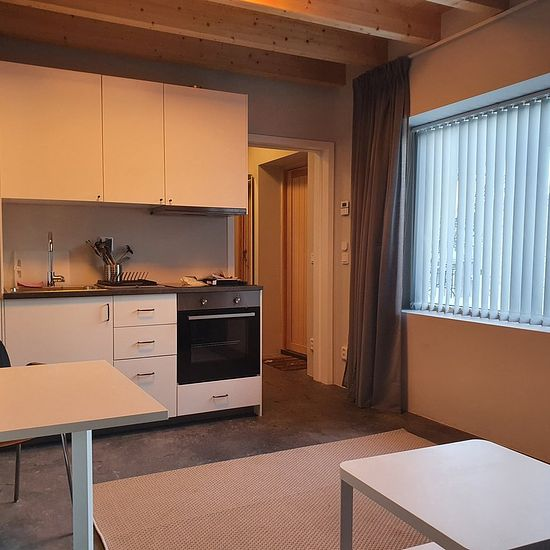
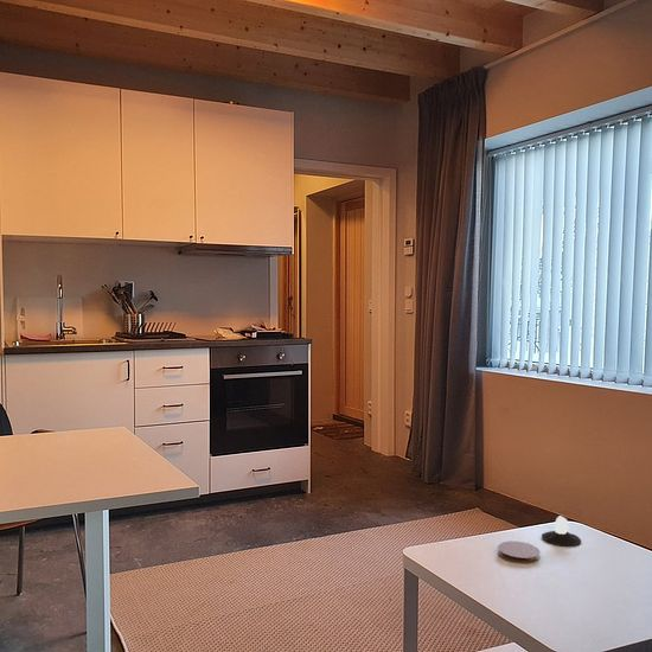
+ candle [541,514,582,546]
+ coaster [497,541,541,564]
